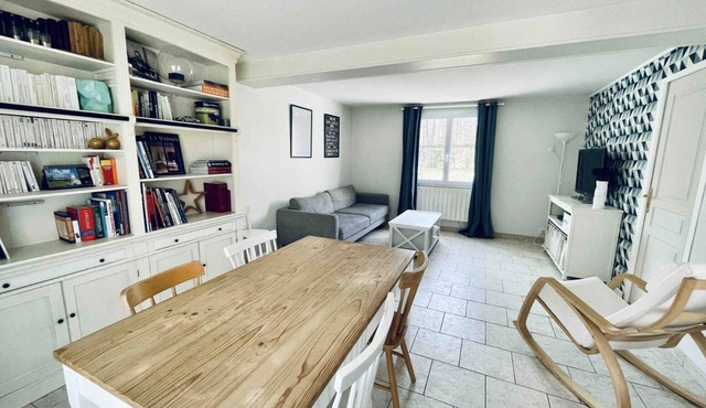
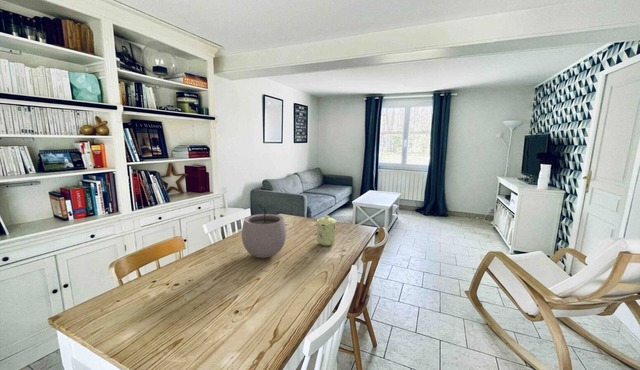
+ mug [316,215,338,247]
+ plant pot [241,202,287,259]
